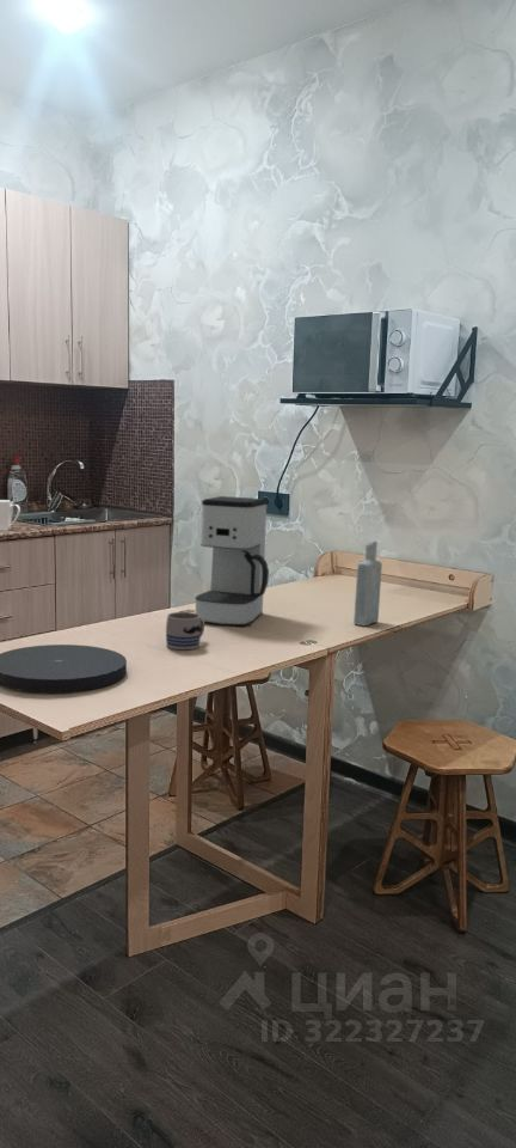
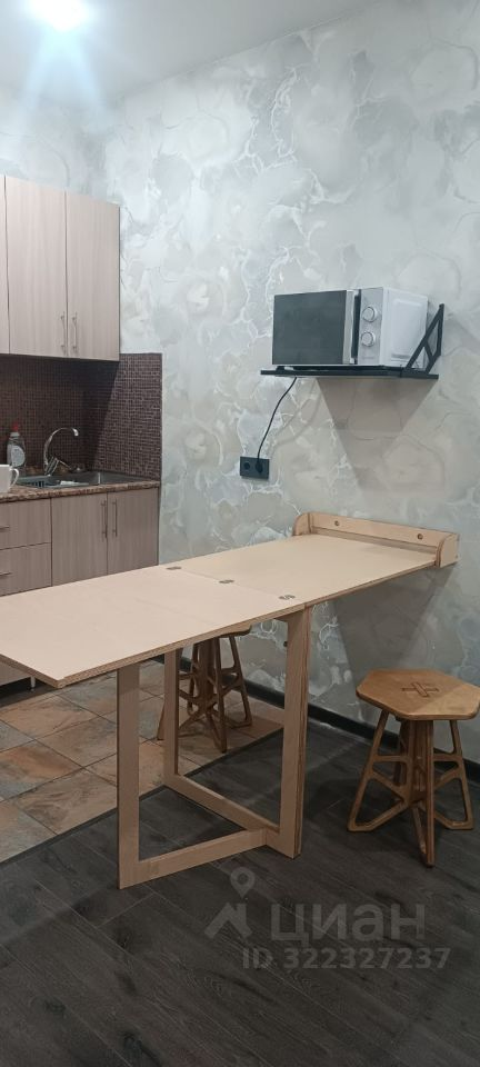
- coffee maker [194,495,270,627]
- mug [165,611,205,651]
- plate [0,643,128,694]
- bottle [352,539,383,627]
